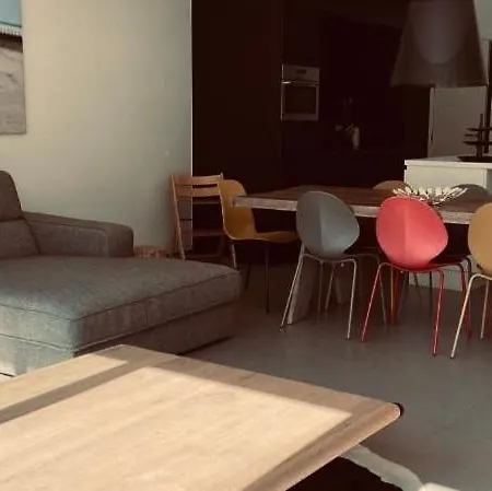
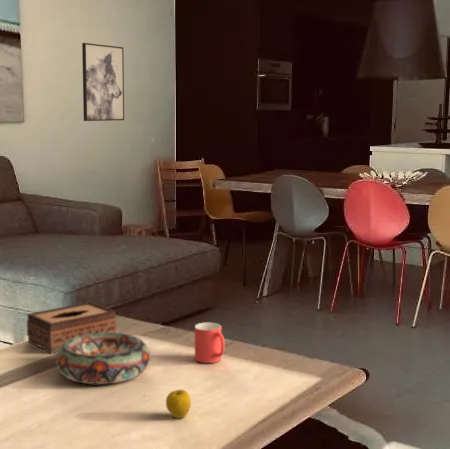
+ mug [194,322,226,364]
+ tissue box [26,301,118,355]
+ apple [165,389,192,419]
+ decorative bowl [55,332,151,385]
+ wall art [81,42,125,122]
